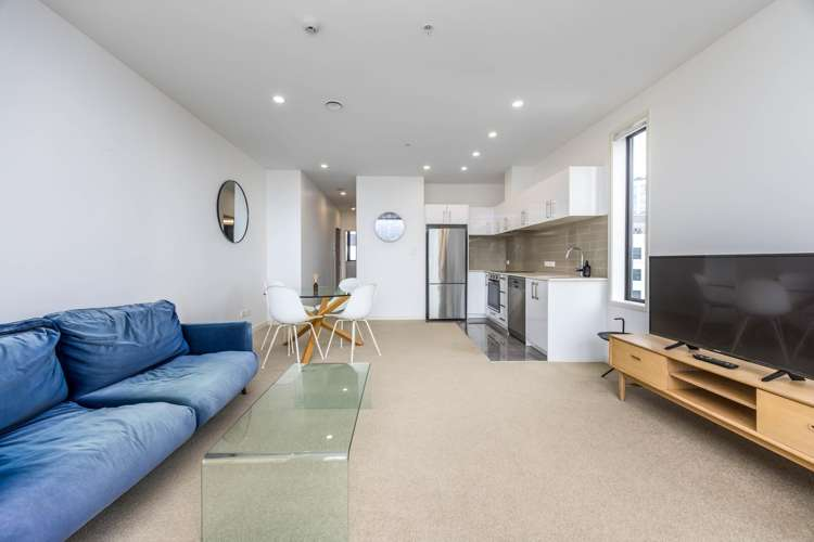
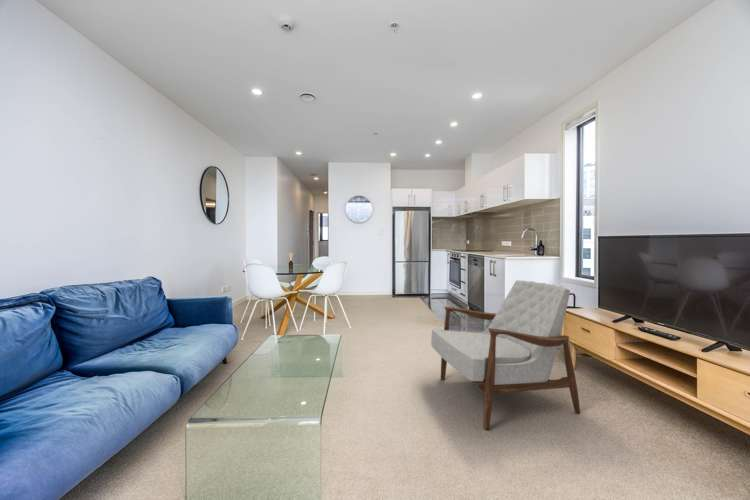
+ armchair [430,279,581,430]
